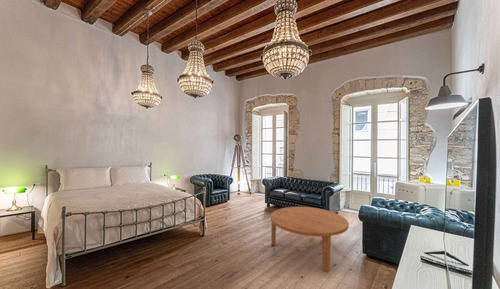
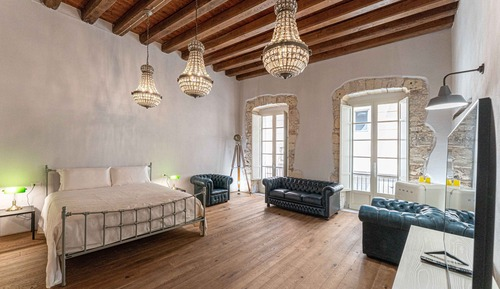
- coffee table [270,206,350,273]
